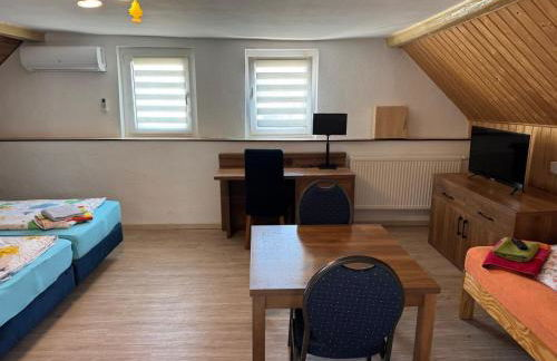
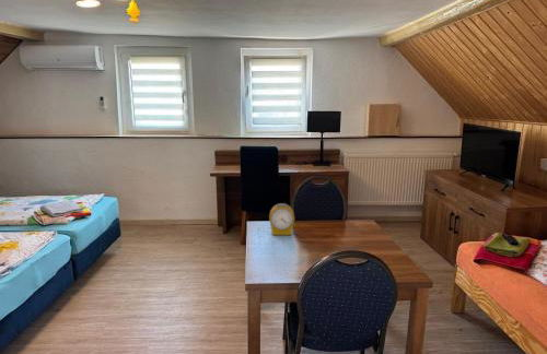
+ alarm clock [268,202,295,236]
